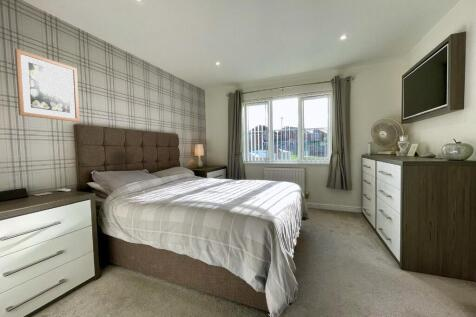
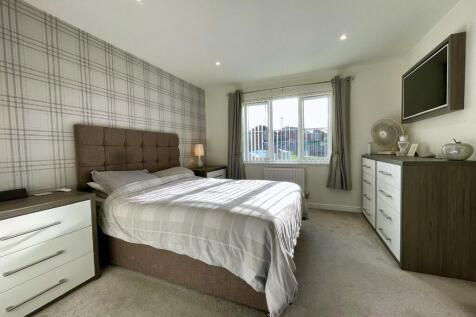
- wall art [14,48,81,123]
